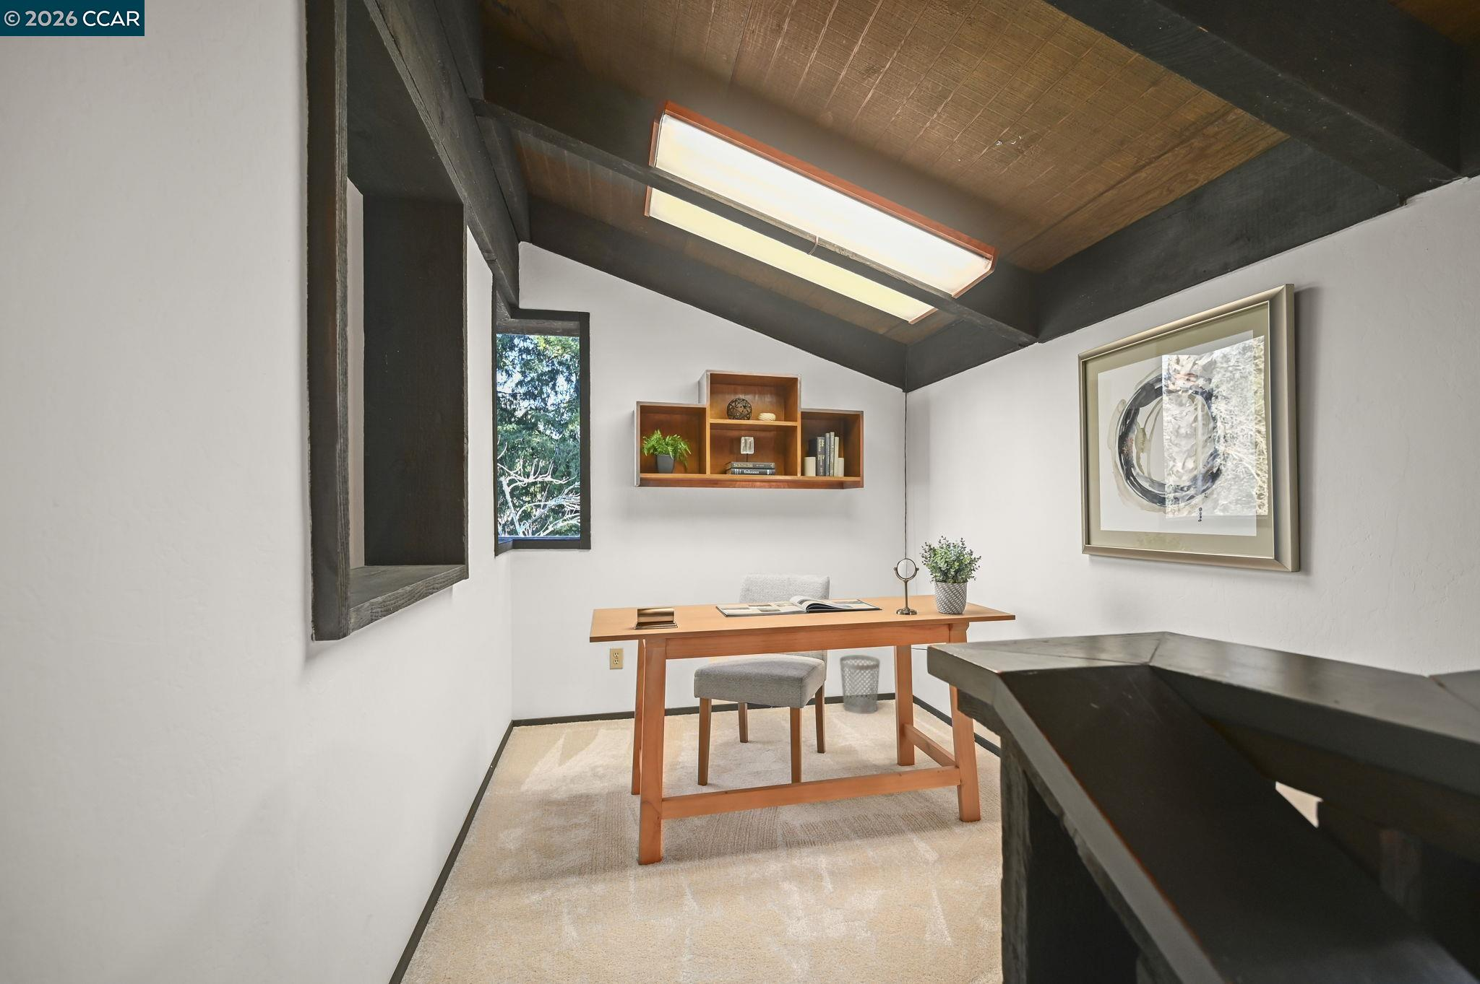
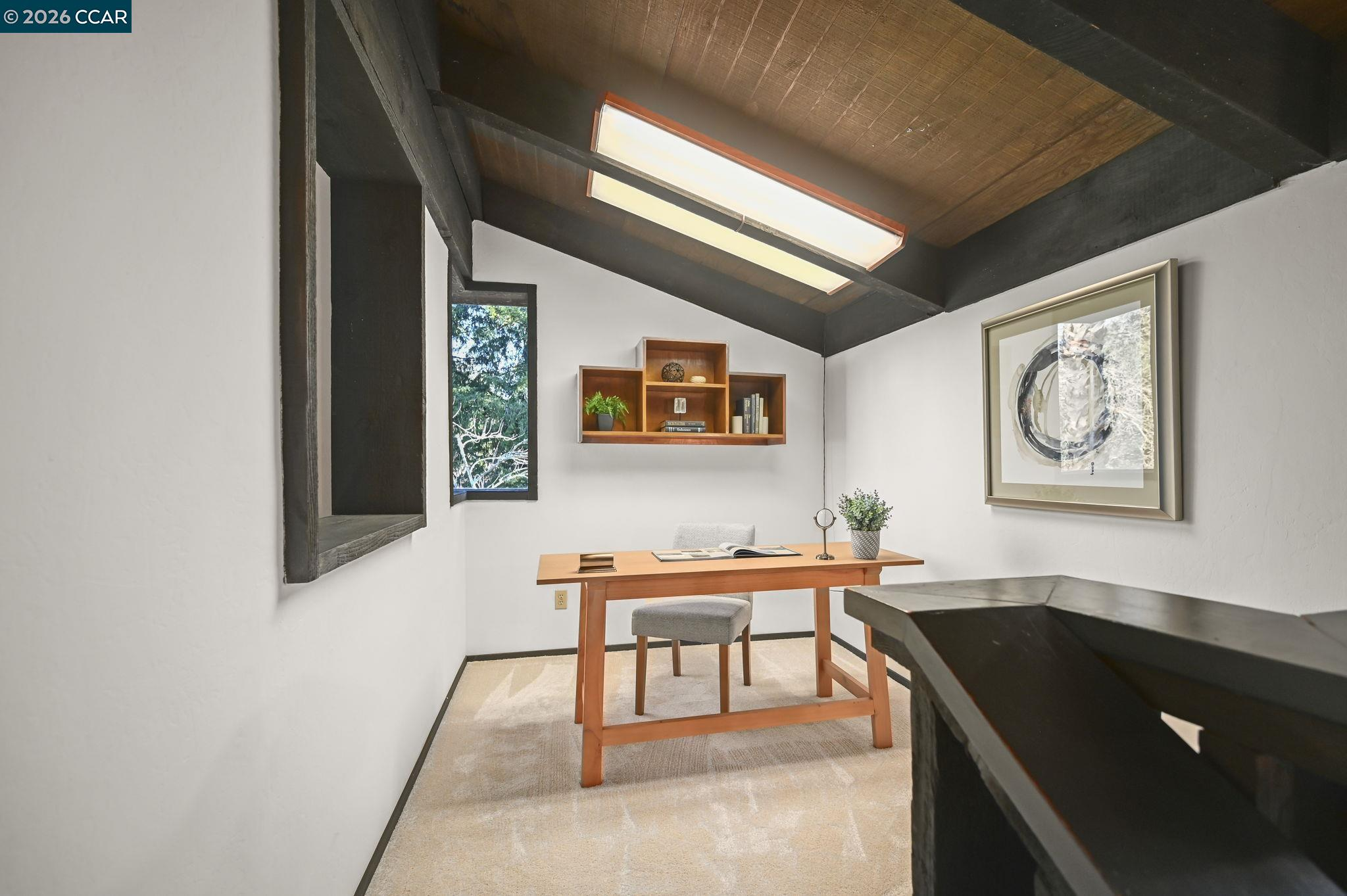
- wastebasket [839,655,881,715]
